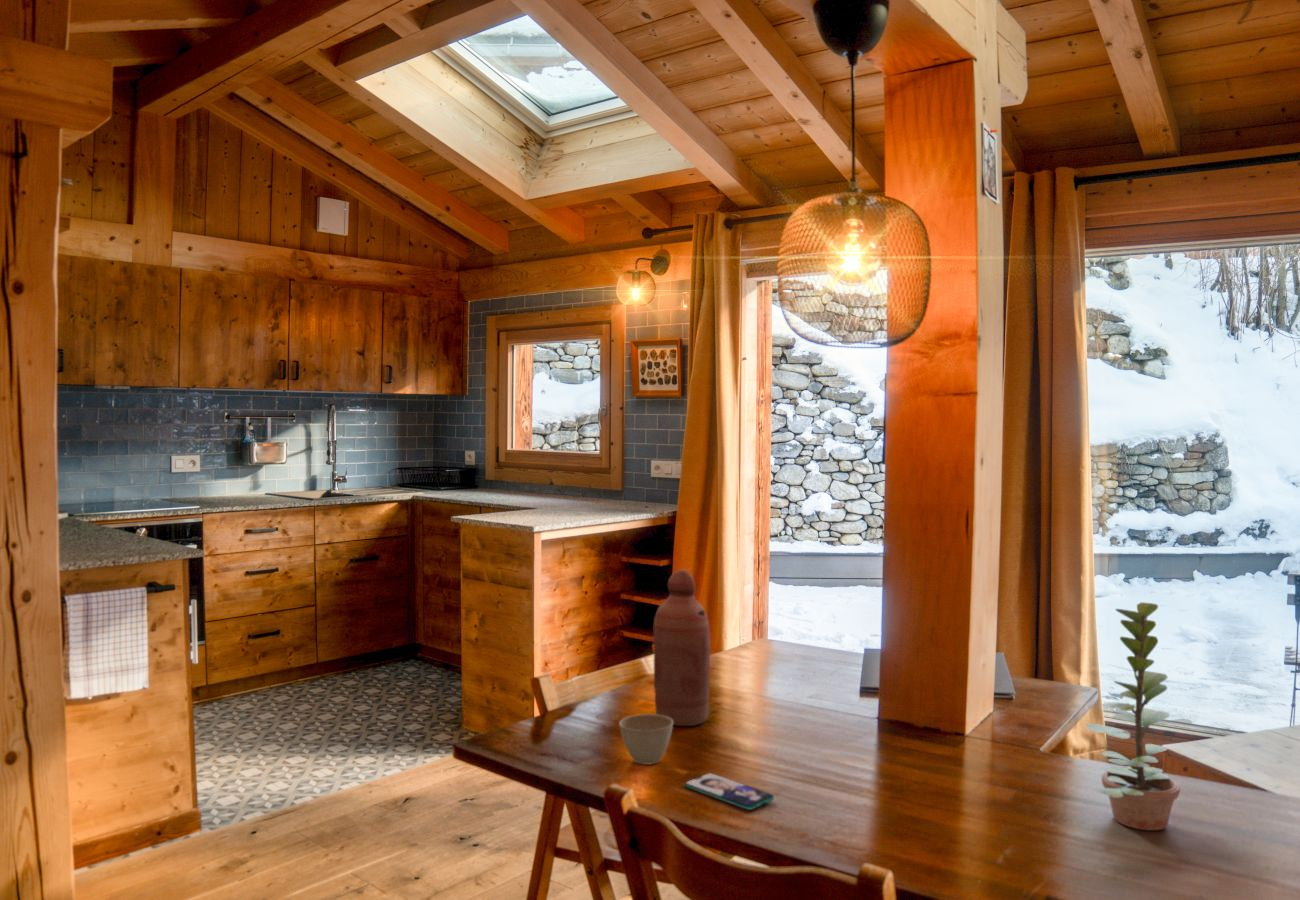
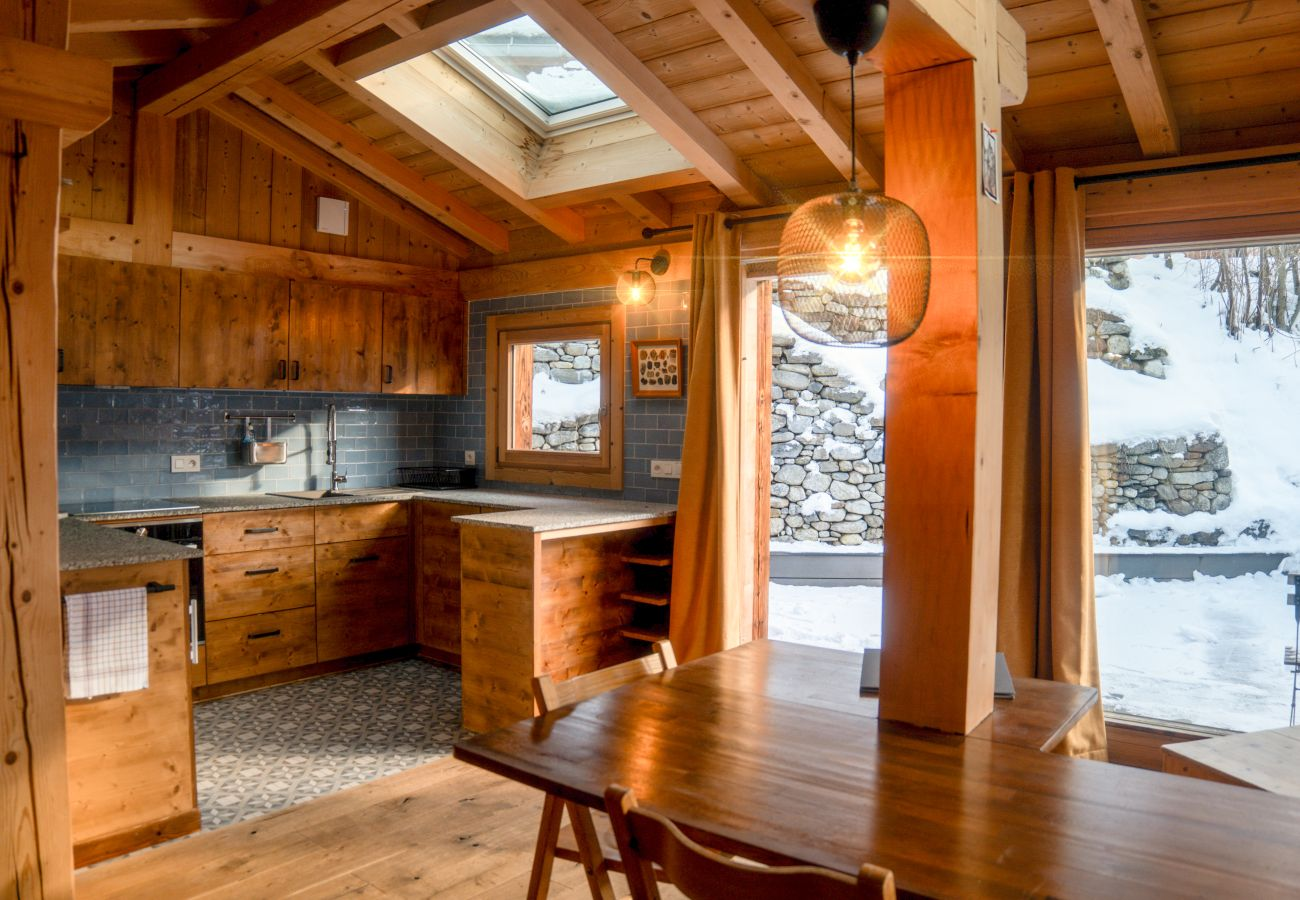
- plant [1084,601,1181,831]
- flower pot [618,713,674,766]
- bottle [653,569,711,727]
- smartphone [683,772,775,811]
